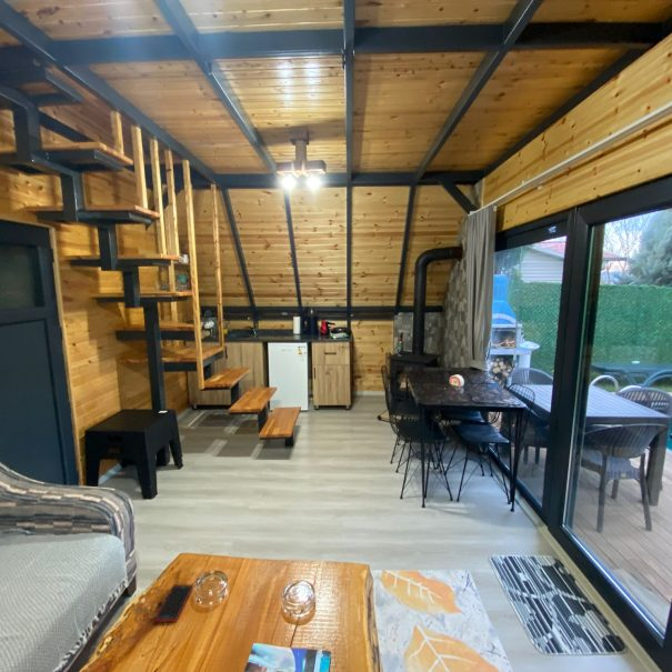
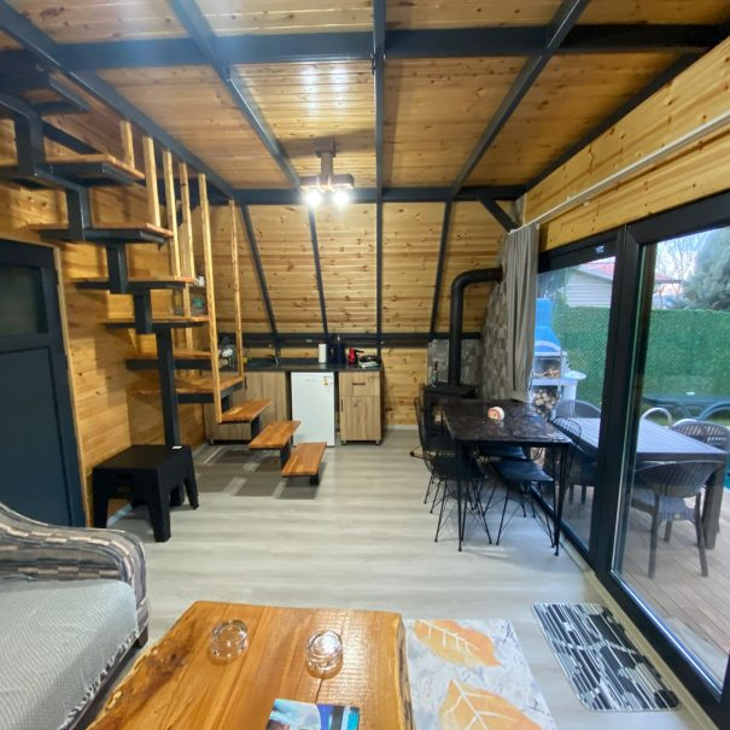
- cell phone [153,583,194,623]
